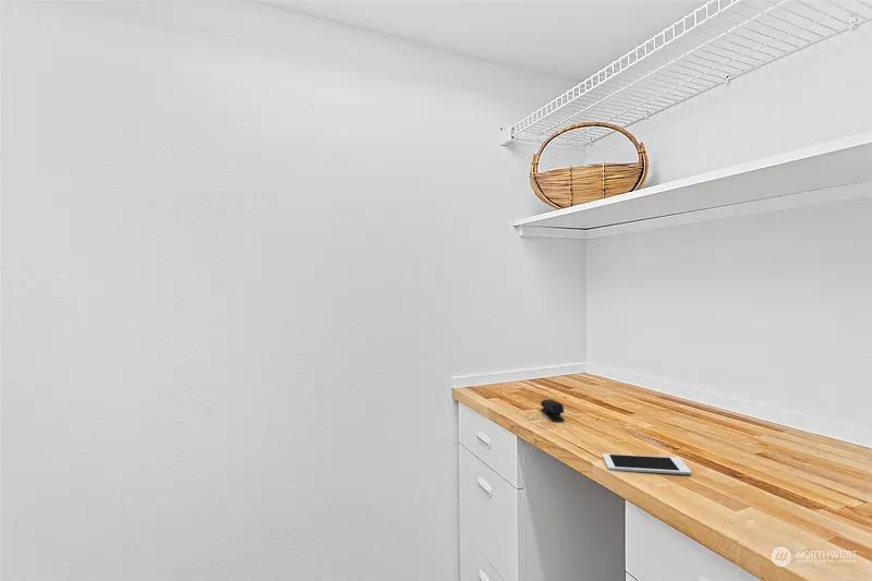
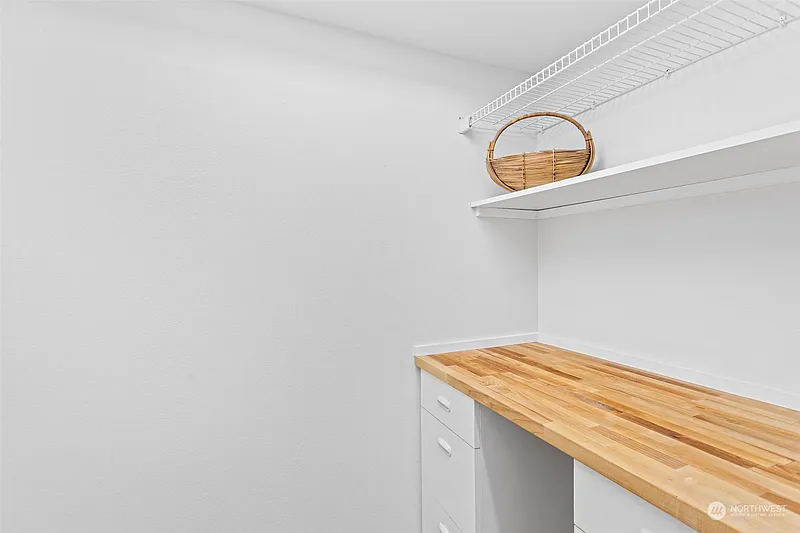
- cell phone [602,452,692,475]
- stapler [540,398,566,423]
